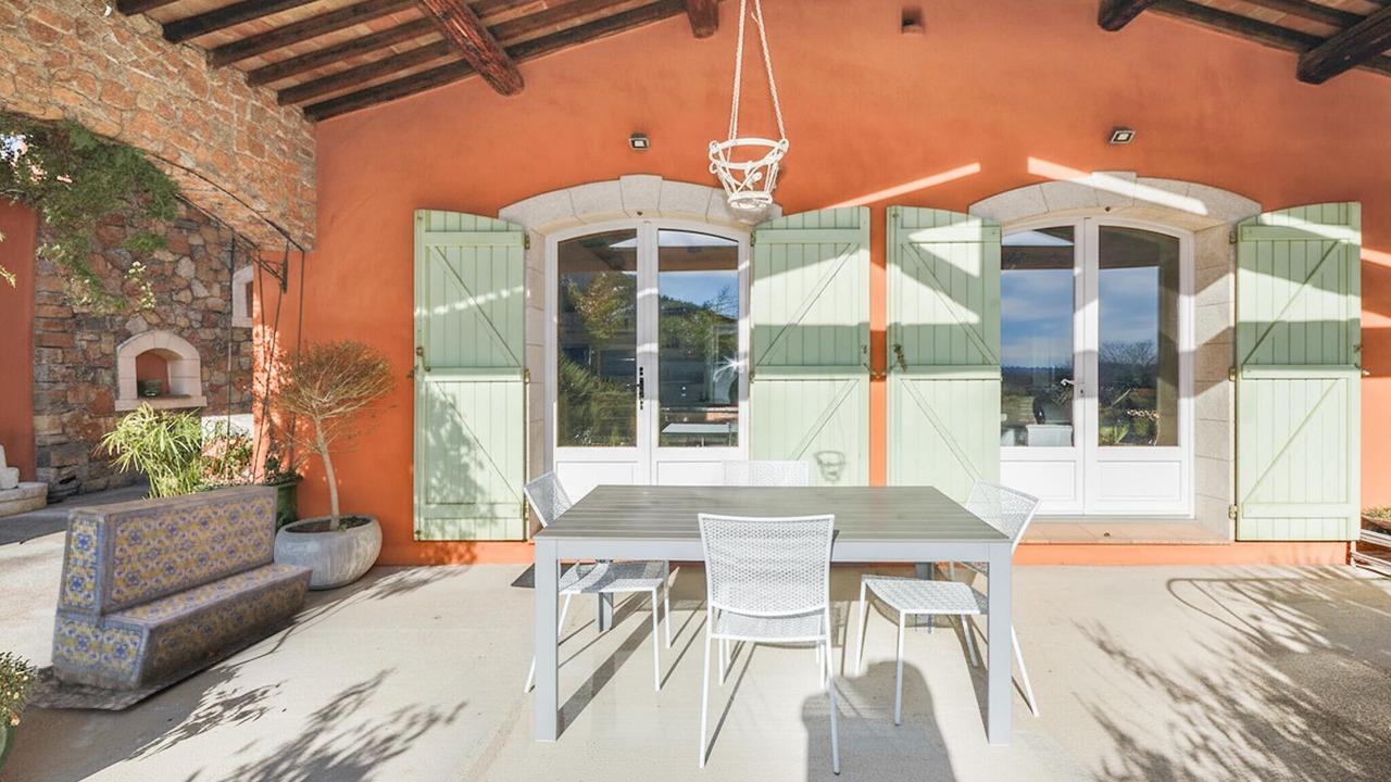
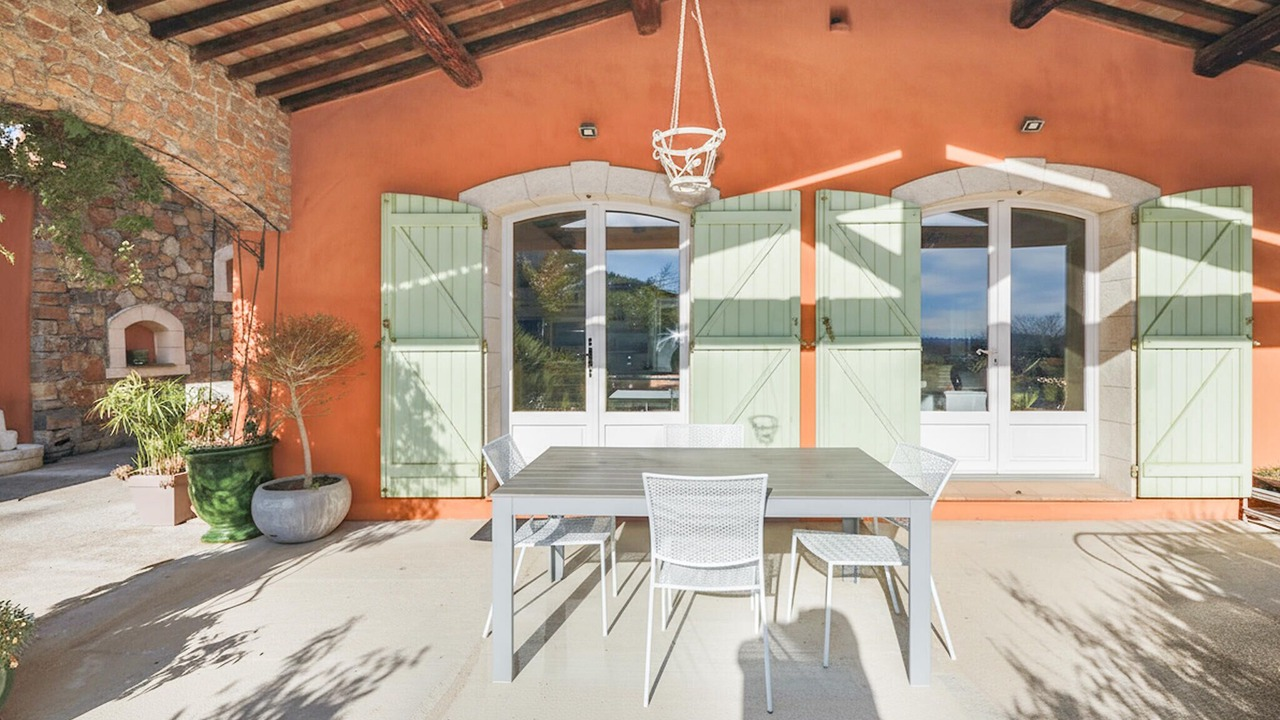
- bench [28,483,314,711]
